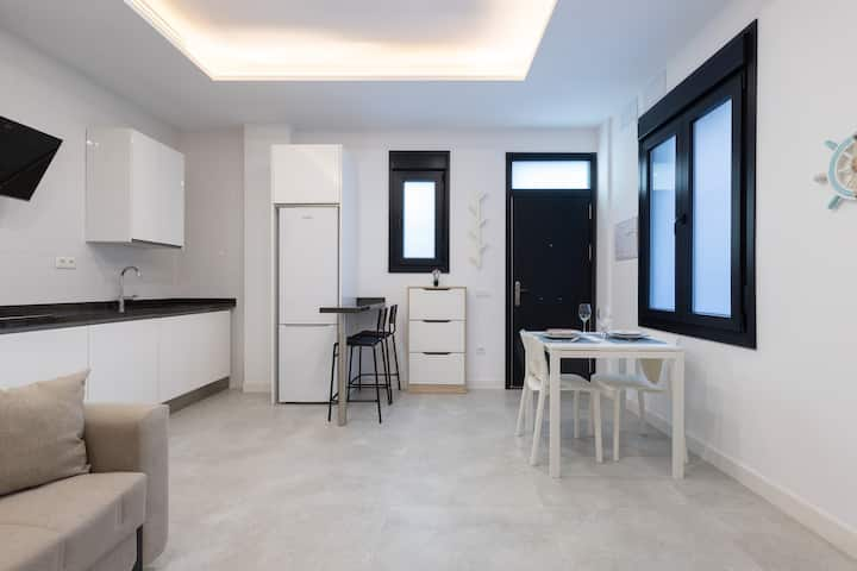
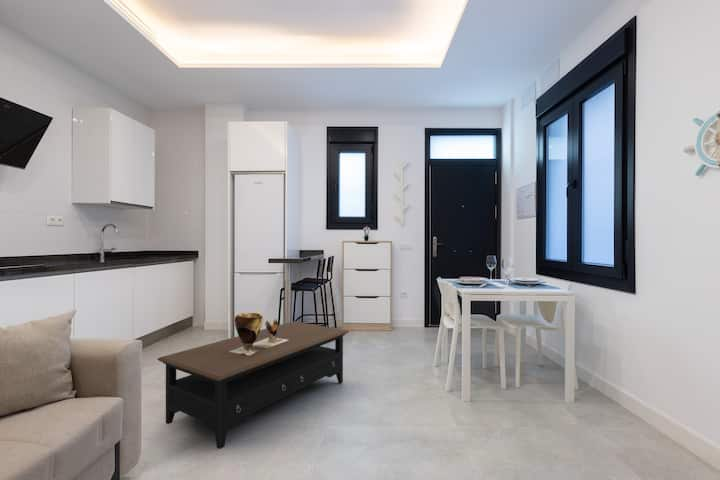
+ coffee table [156,320,350,450]
+ clay pot [229,312,288,355]
